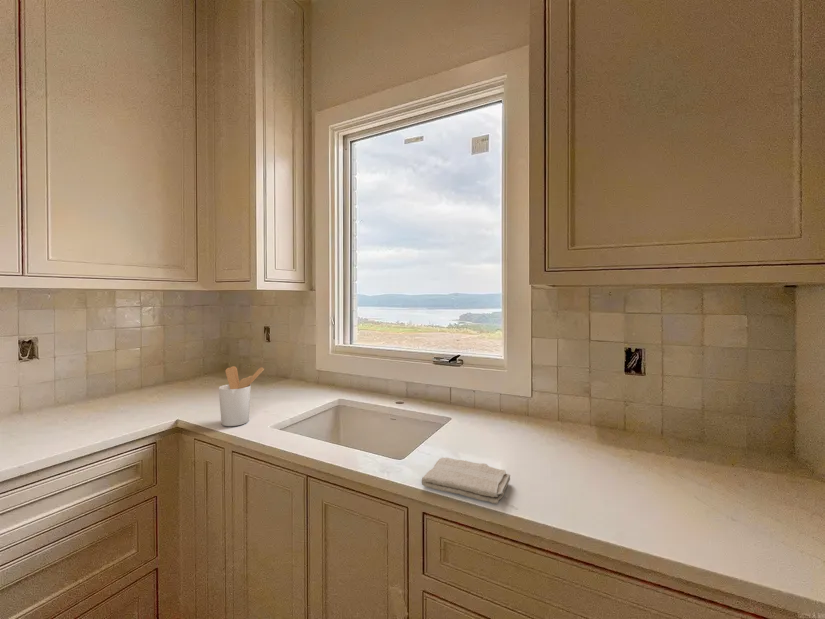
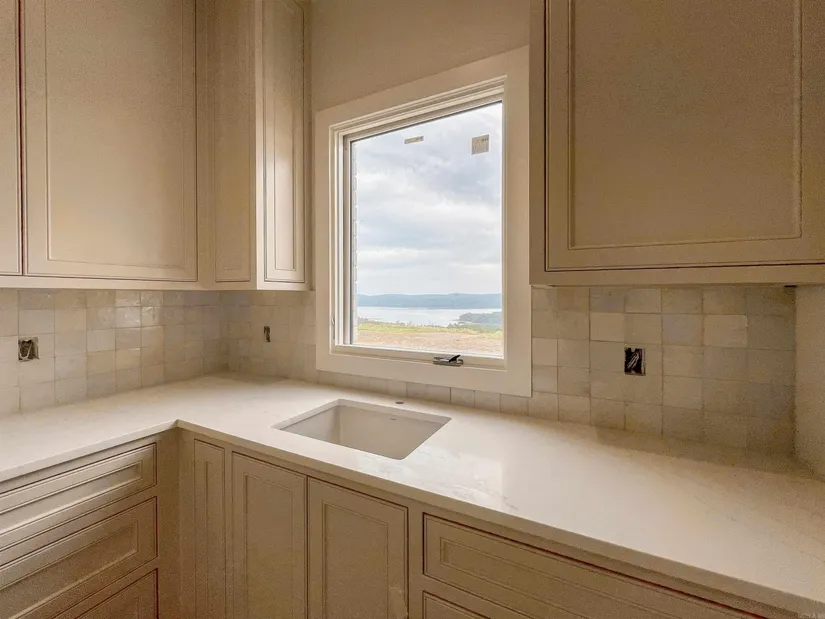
- utensil holder [218,365,265,427]
- washcloth [421,457,511,505]
